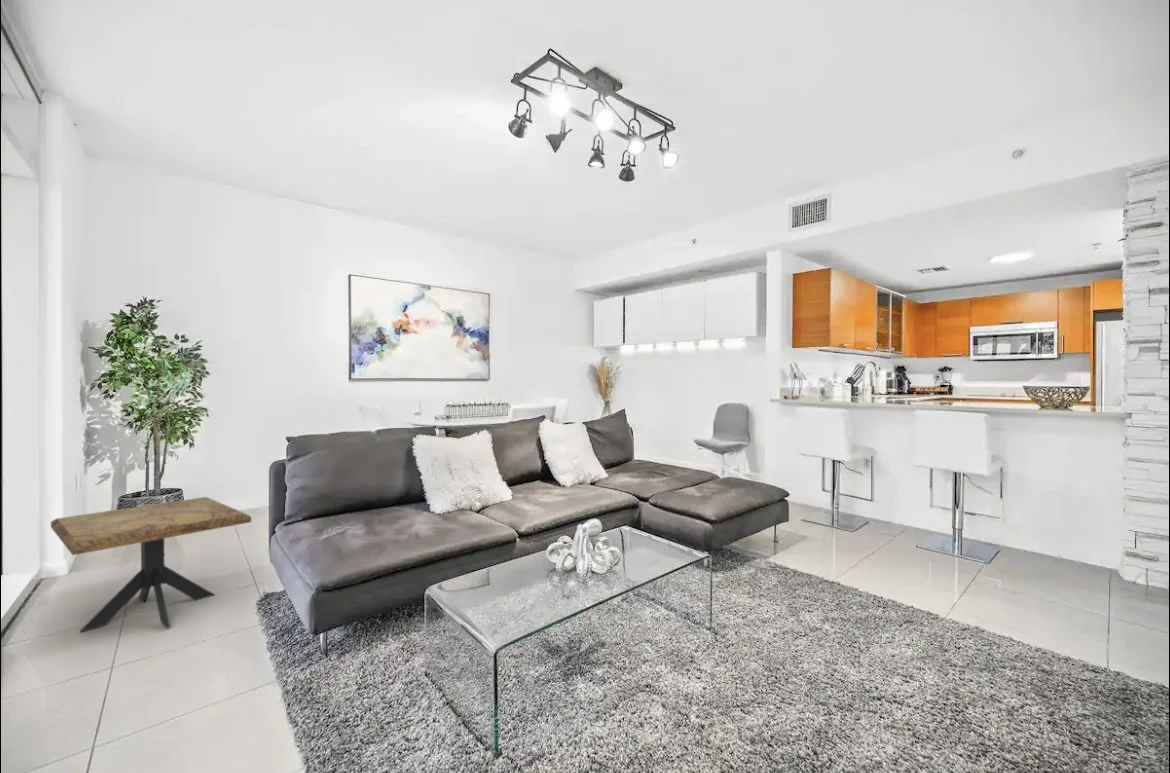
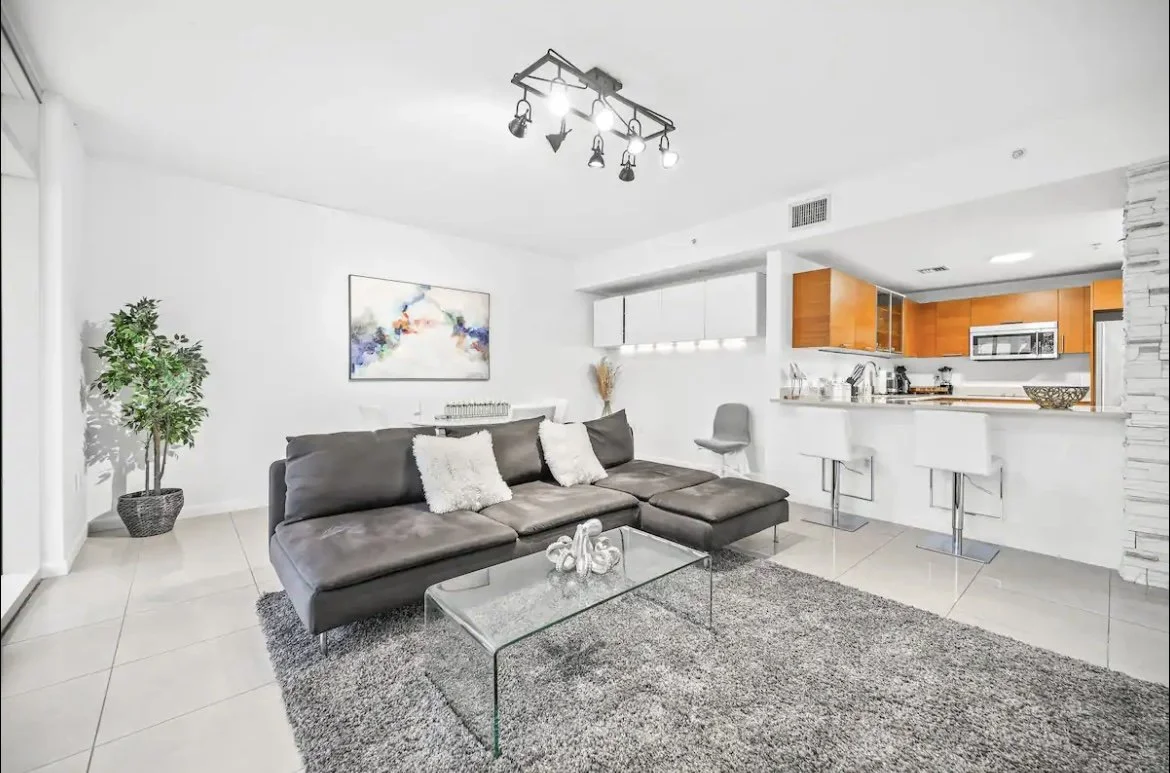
- side table [50,496,252,633]
